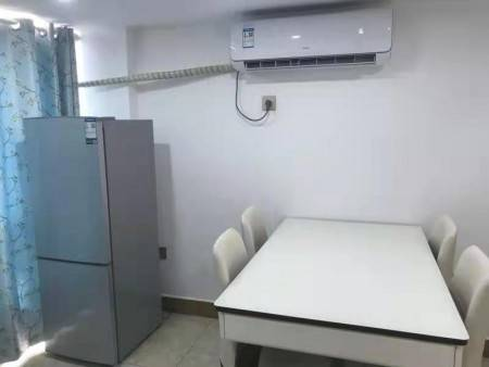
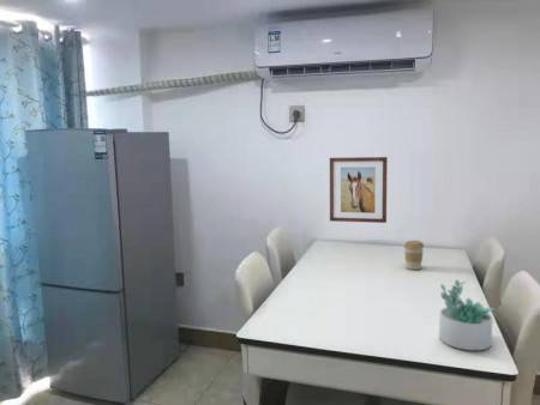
+ wall art [329,156,389,224]
+ coffee cup [403,240,425,271]
+ succulent plant [438,279,494,351]
